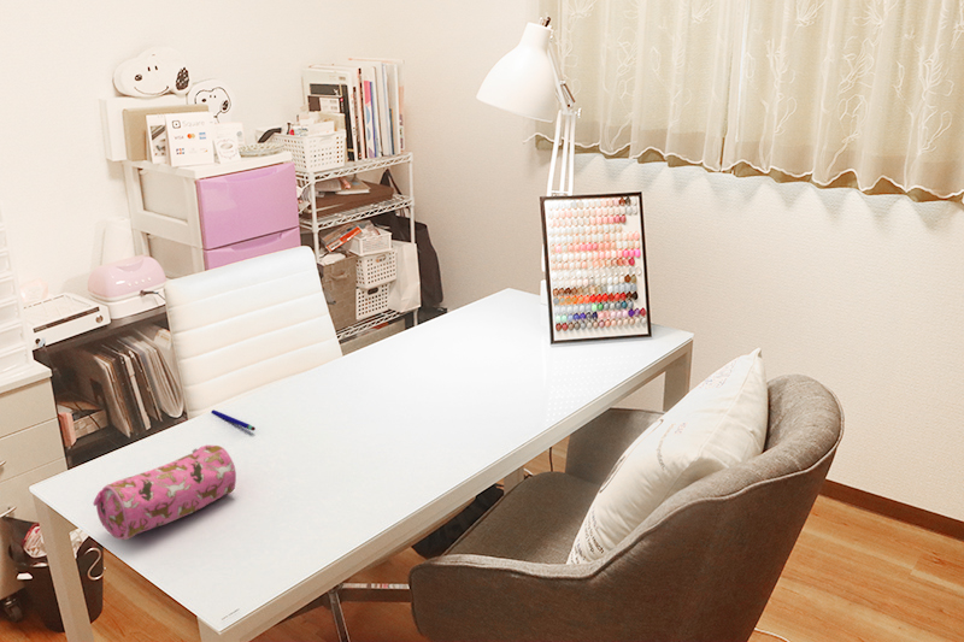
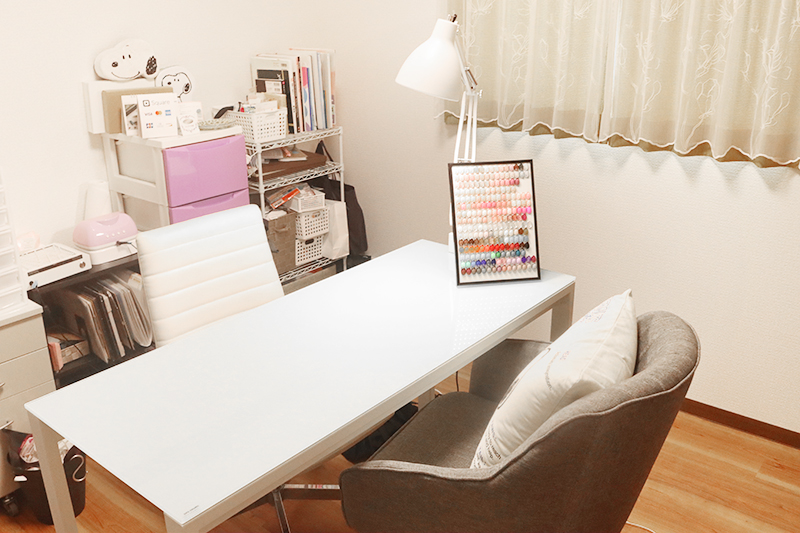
- pencil case [93,444,237,541]
- pen [211,408,257,431]
